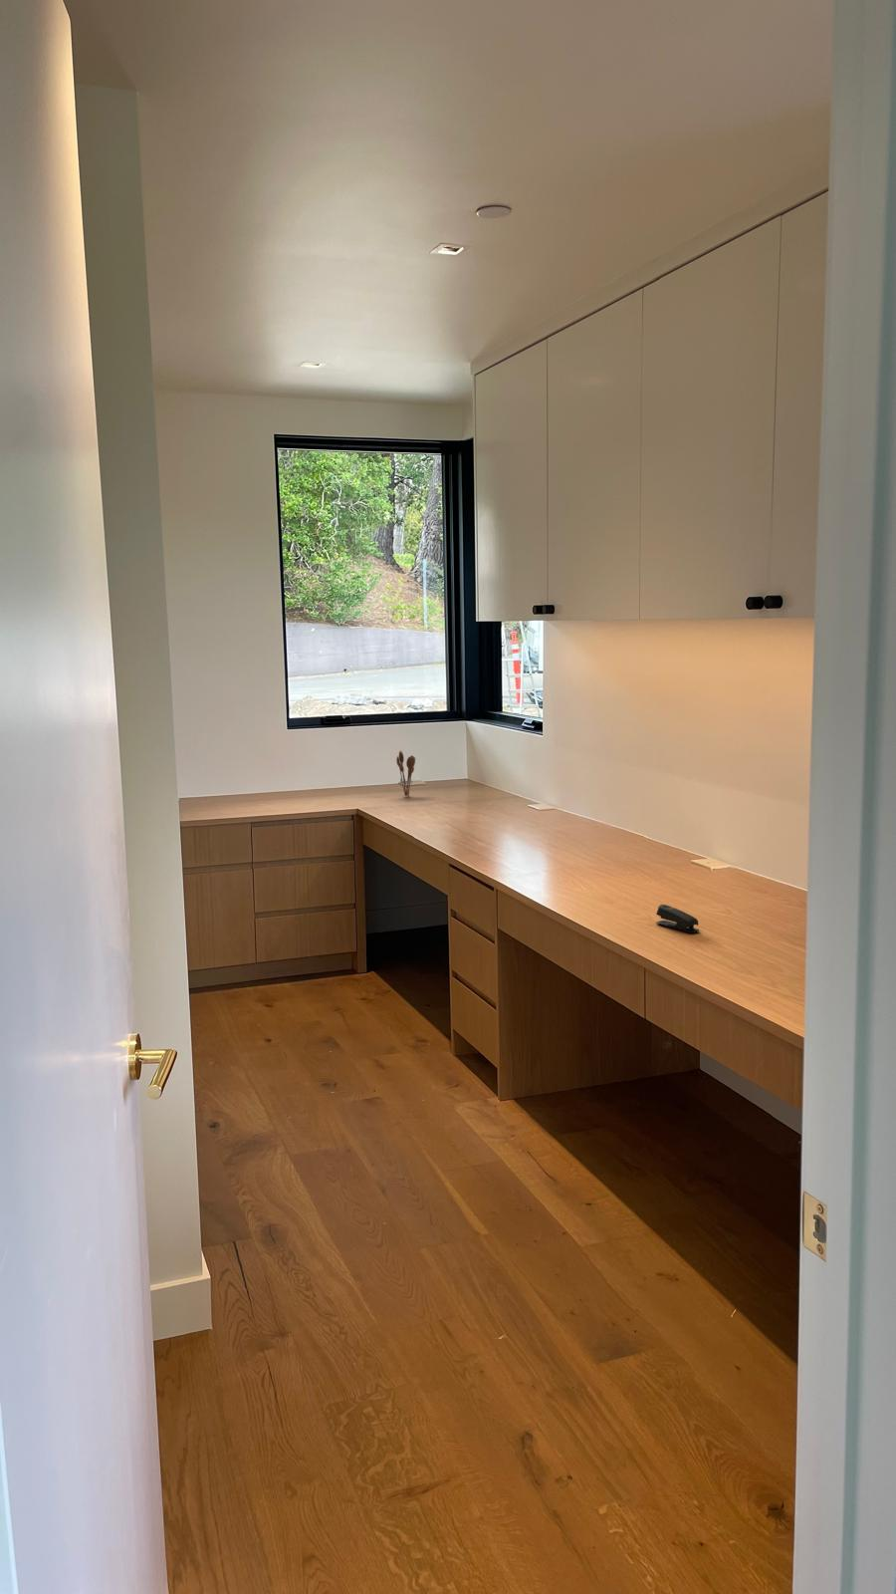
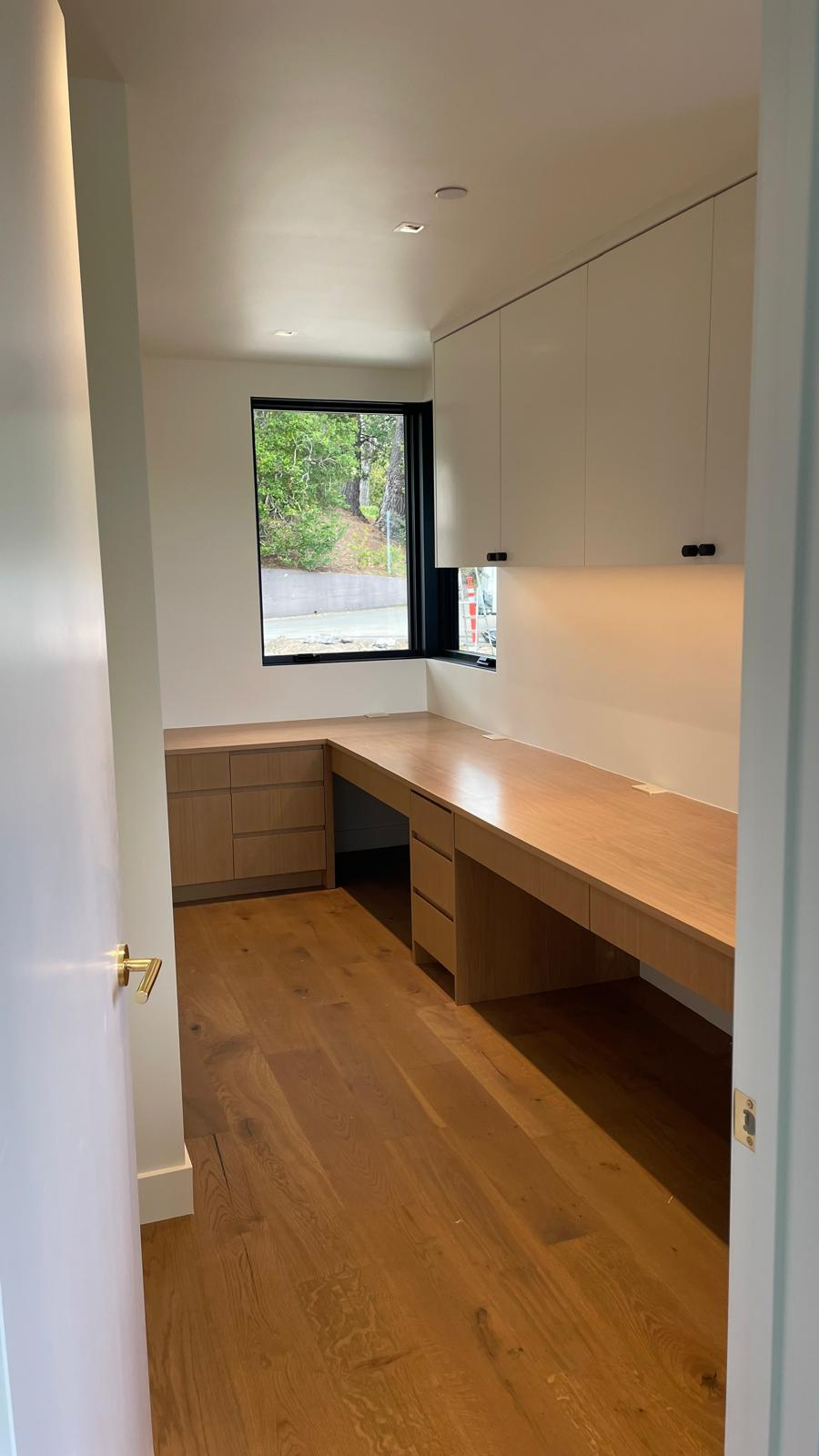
- stapler [655,903,701,934]
- utensil holder [395,750,416,797]
